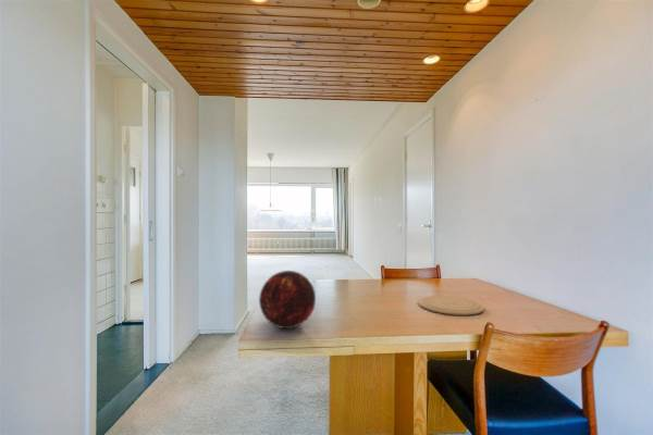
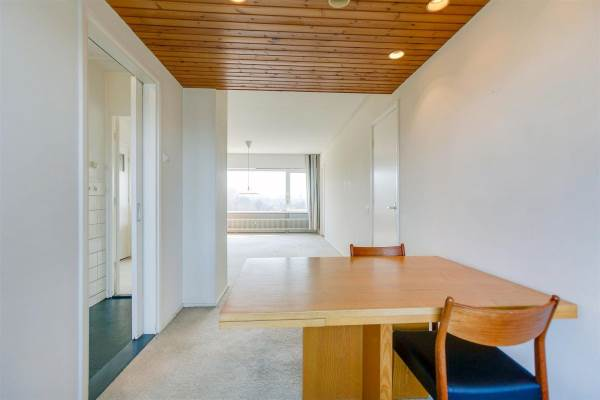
- decorative orb [258,270,317,330]
- plate [417,295,485,316]
